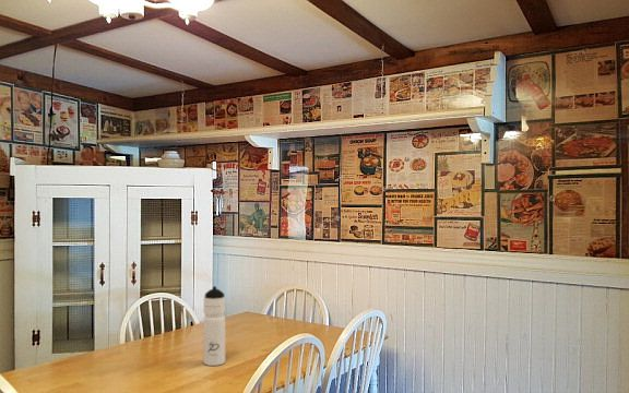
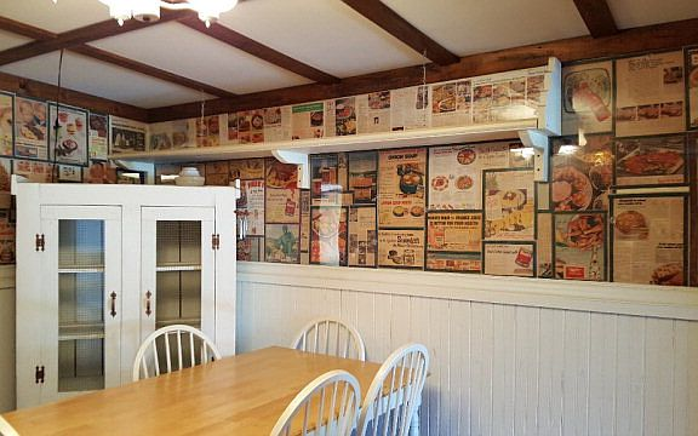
- water bottle [203,285,226,367]
